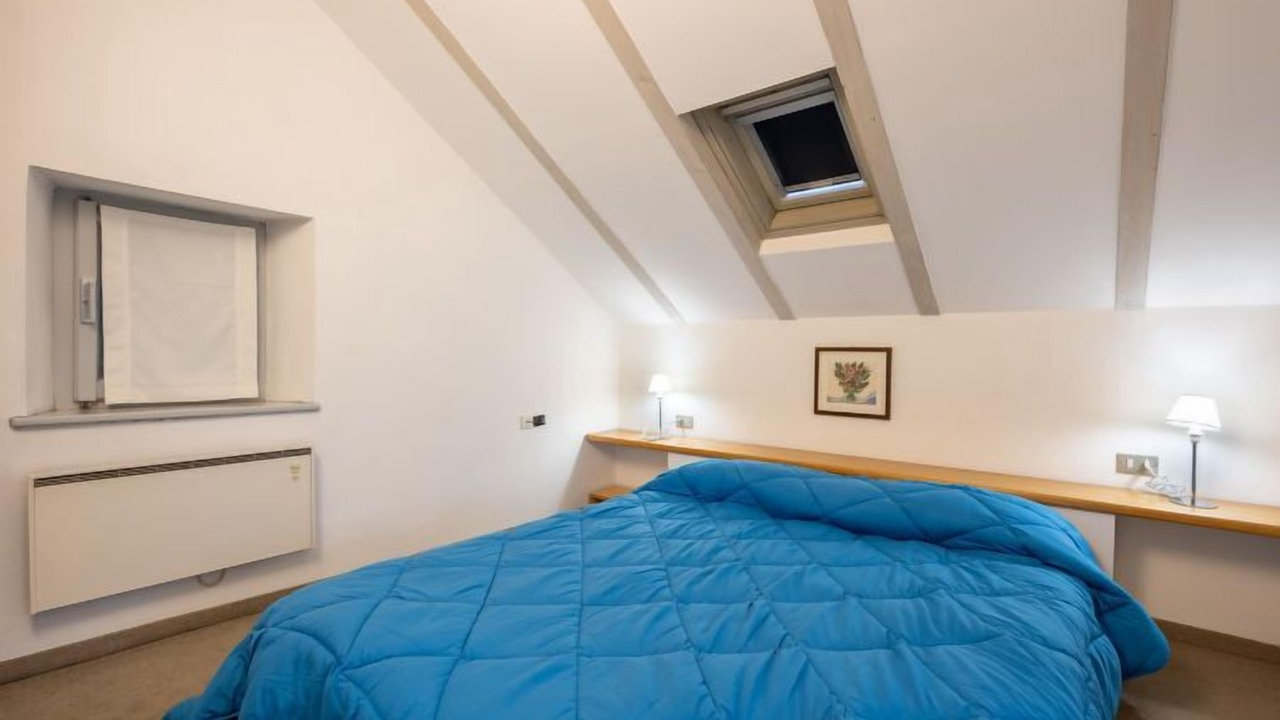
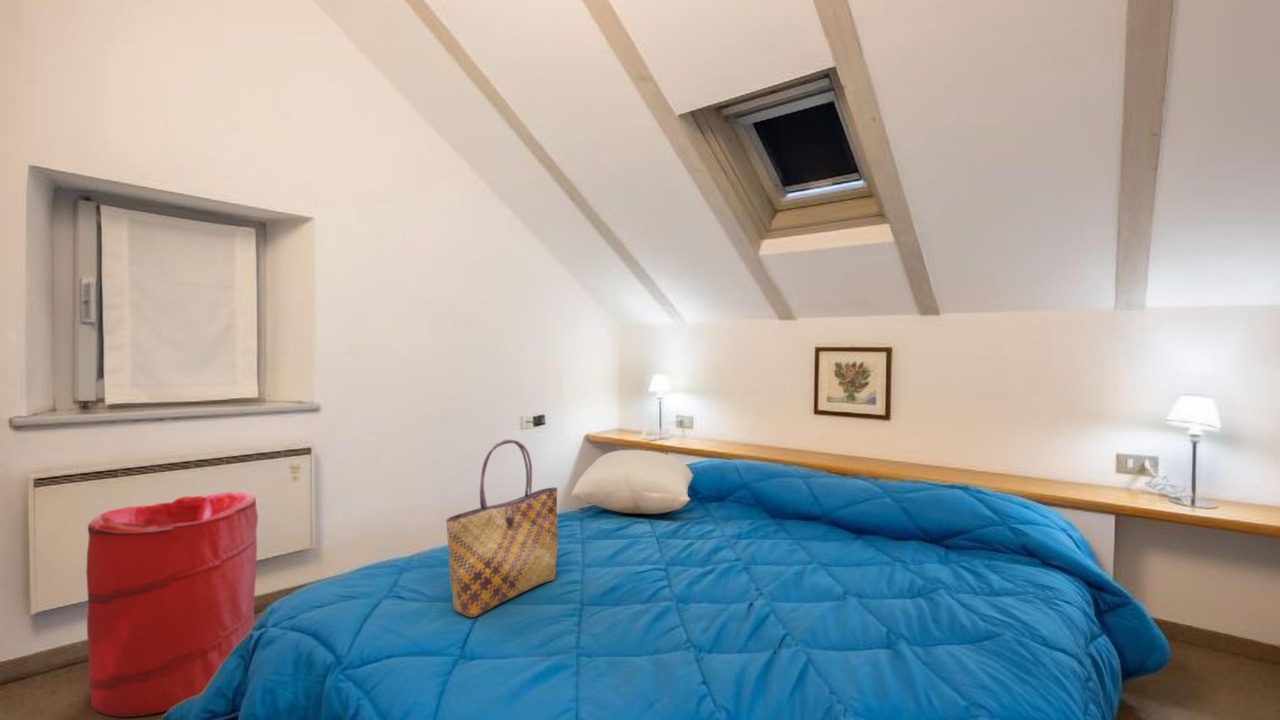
+ pillow [570,449,694,515]
+ tote bag [445,438,559,618]
+ laundry hamper [85,491,259,718]
